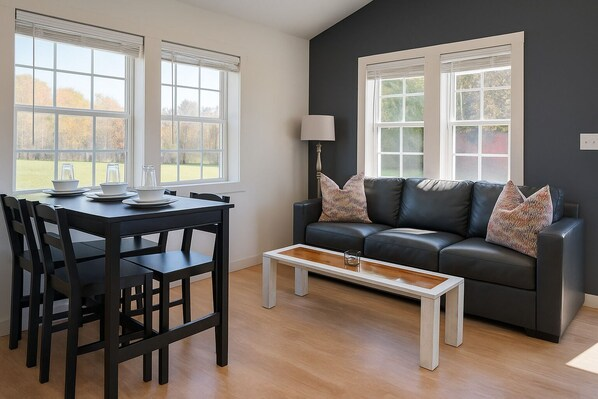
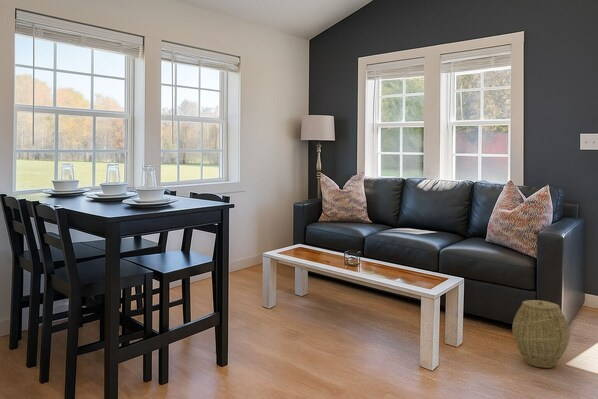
+ woven basket [511,299,571,369]
